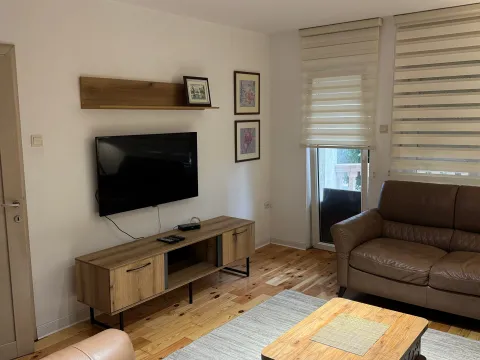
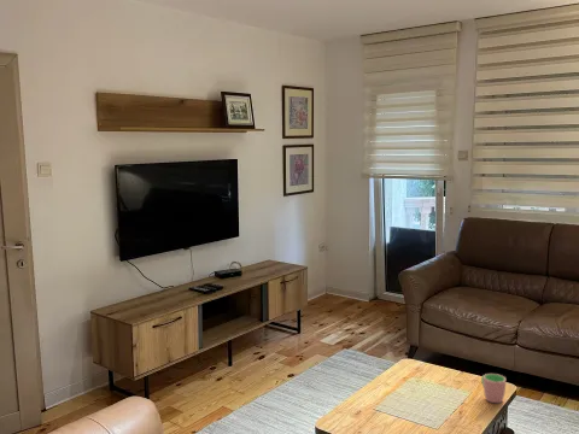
+ cup [480,373,507,404]
